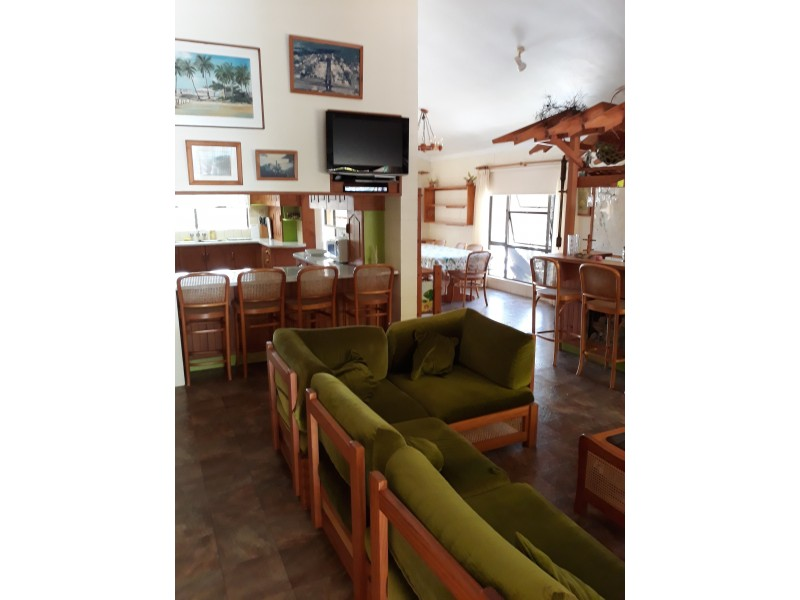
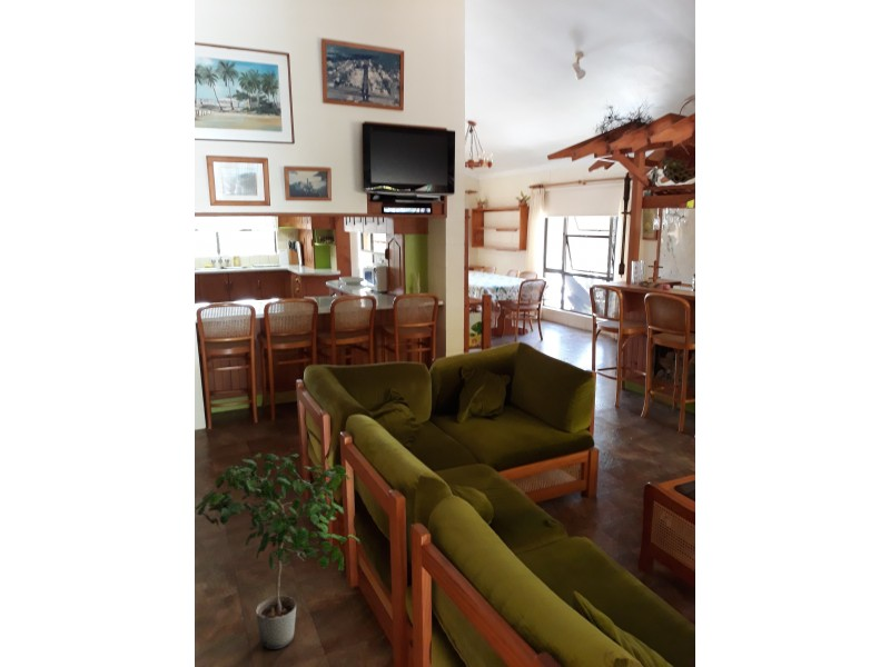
+ potted plant [195,452,362,650]
